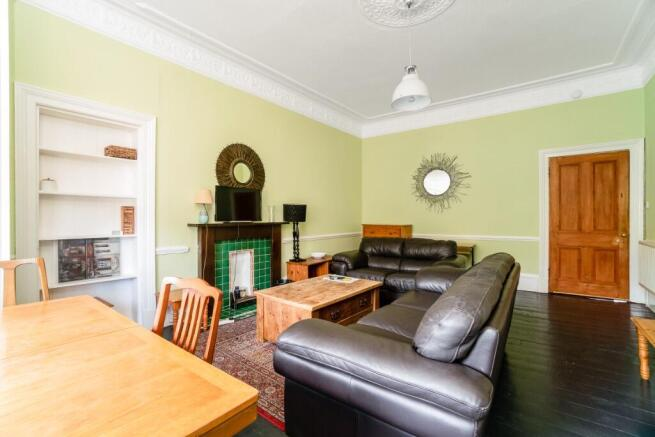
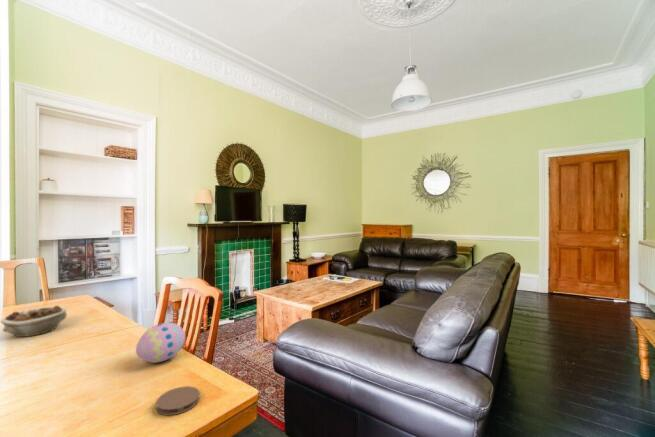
+ coaster [155,385,201,416]
+ succulent planter [0,305,68,338]
+ decorative egg [135,322,186,364]
